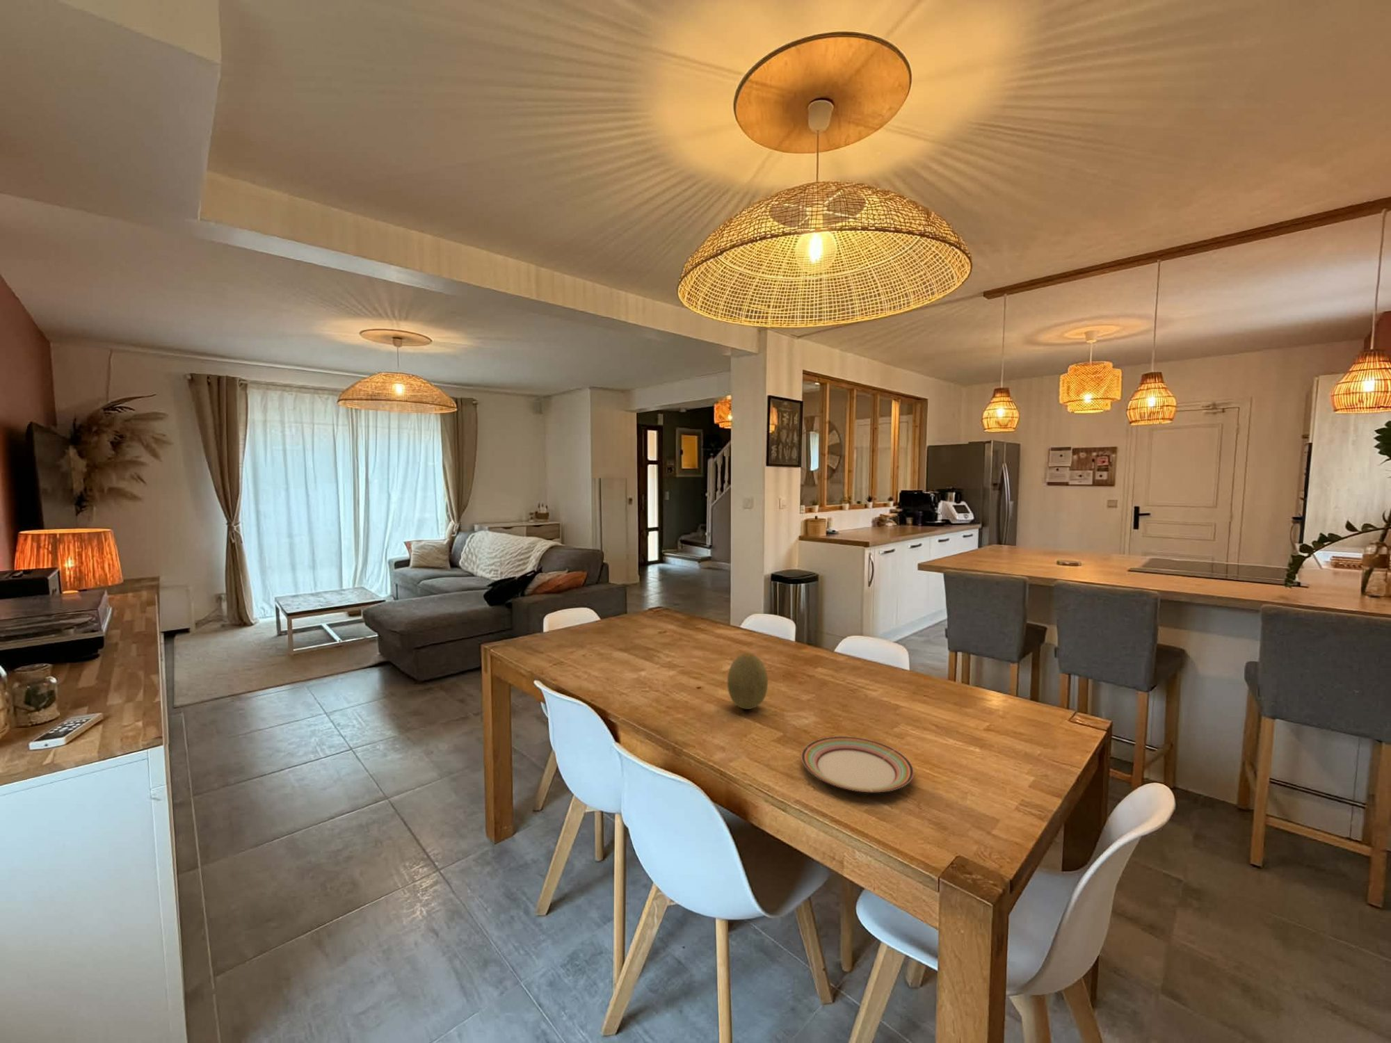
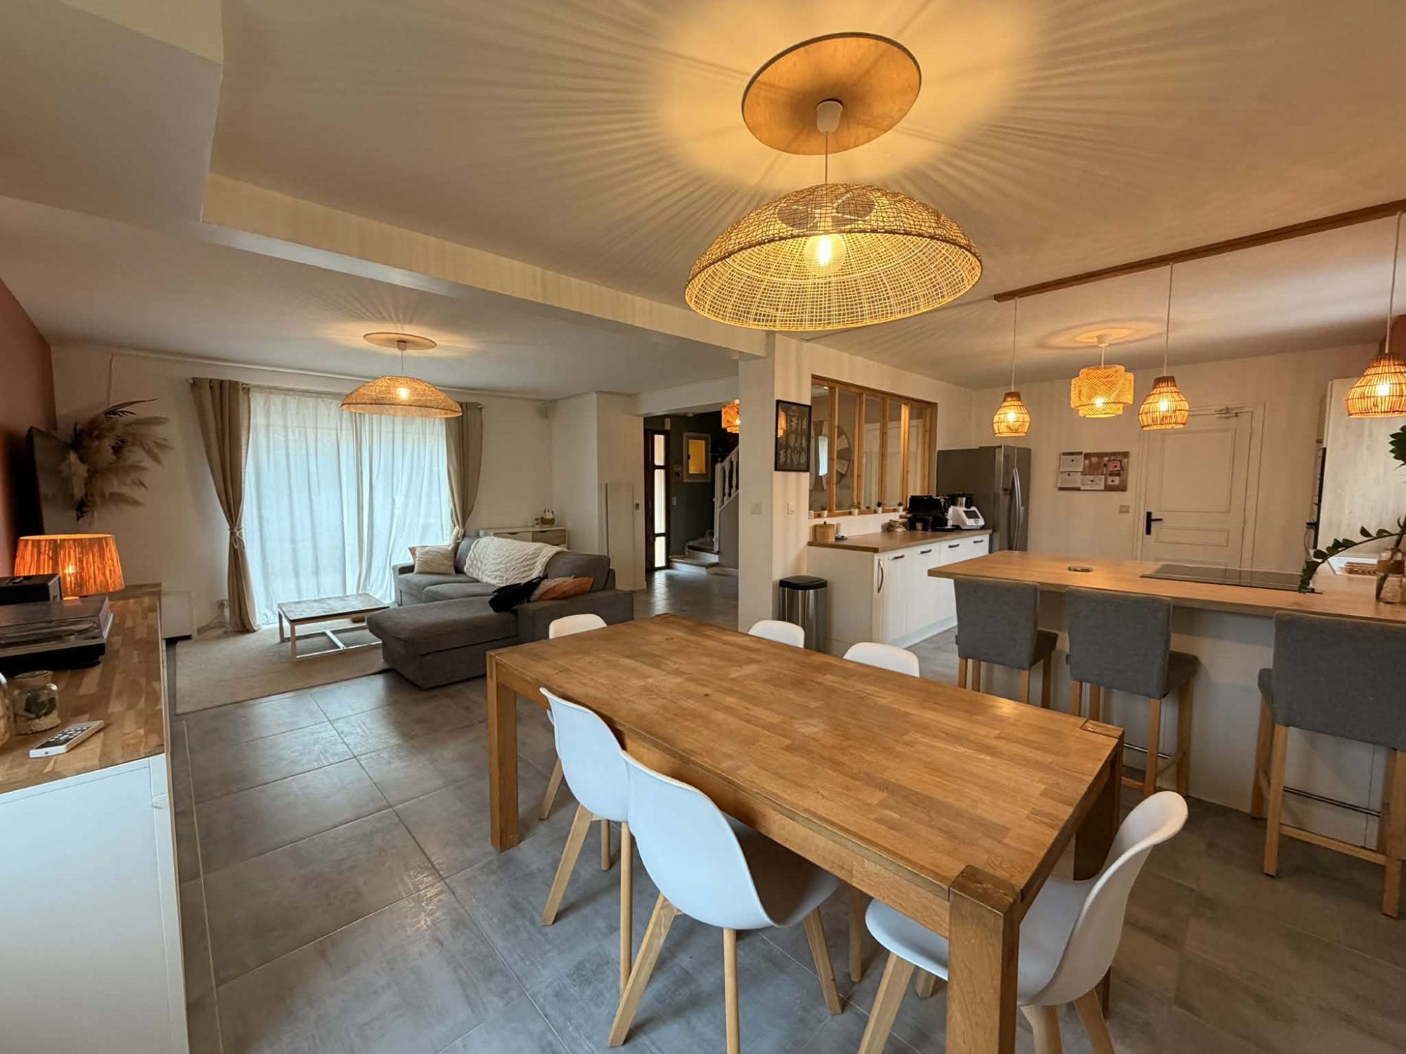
- fruit [727,653,769,710]
- plate [801,735,915,793]
